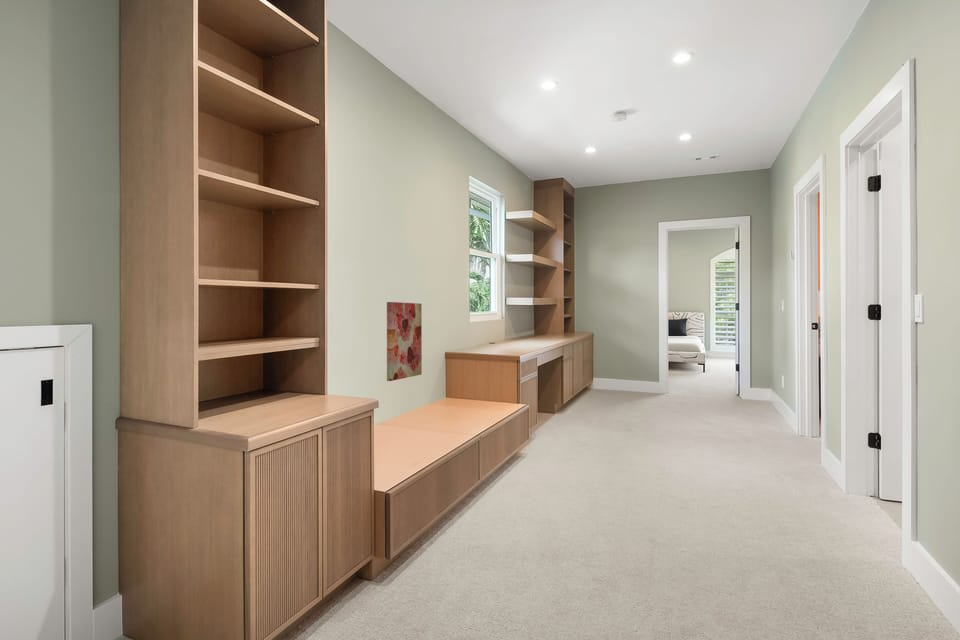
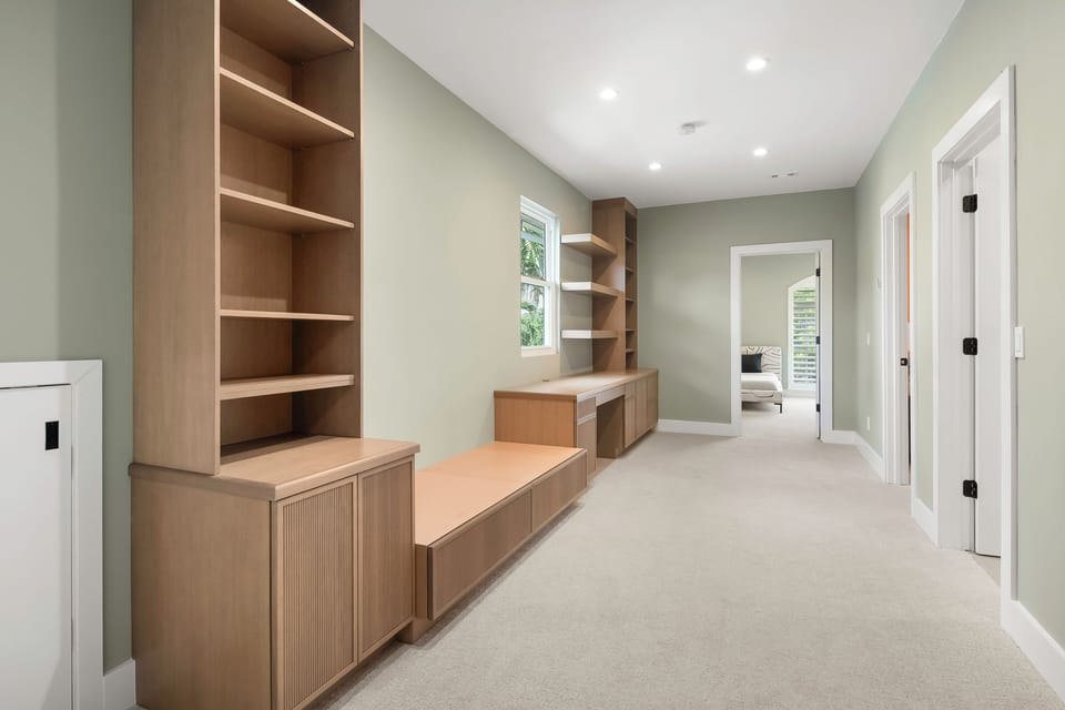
- wall art [386,301,423,382]
